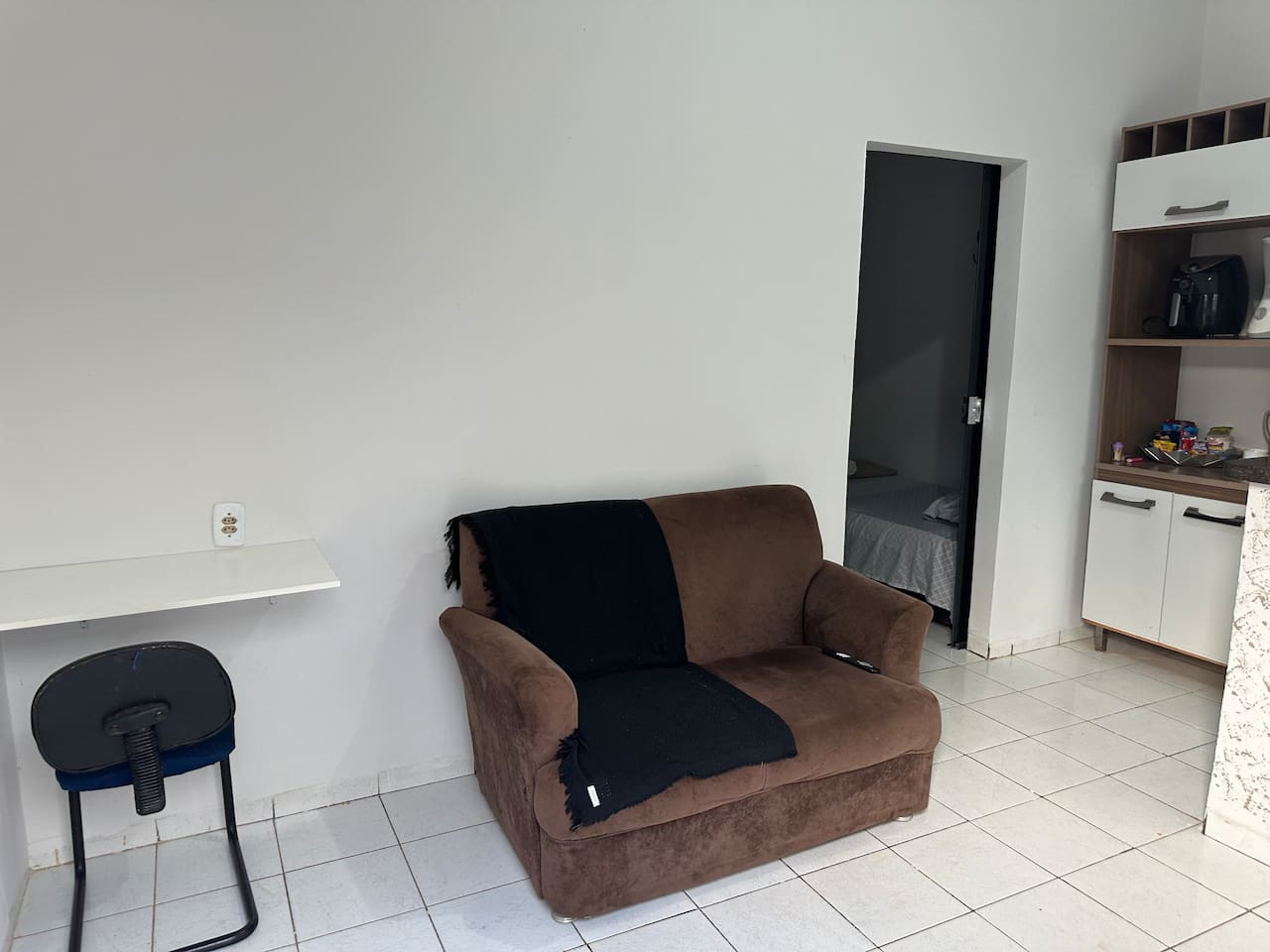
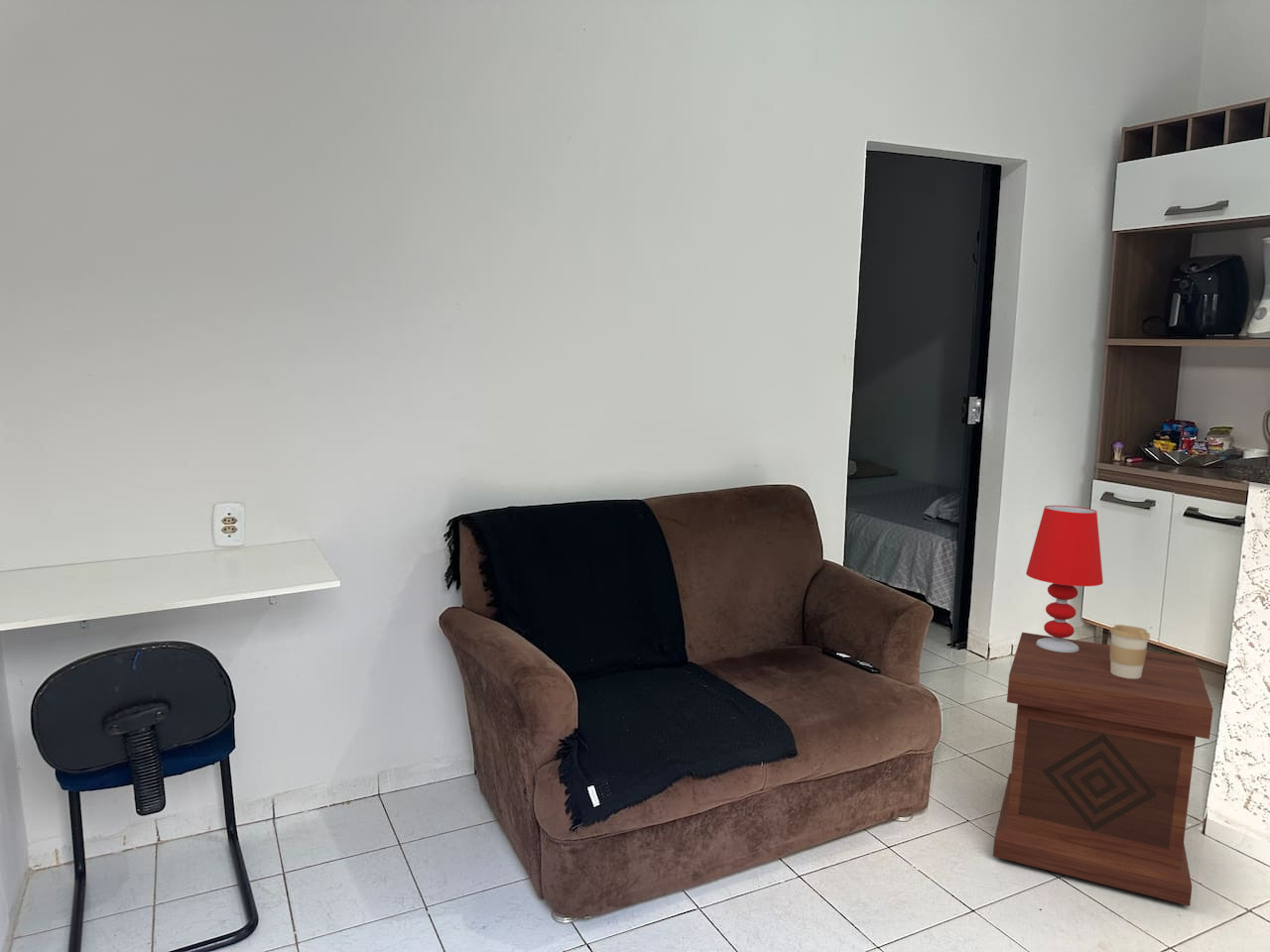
+ coffee cup [1109,624,1151,678]
+ side table [992,632,1213,907]
+ table lamp [1025,505,1104,653]
